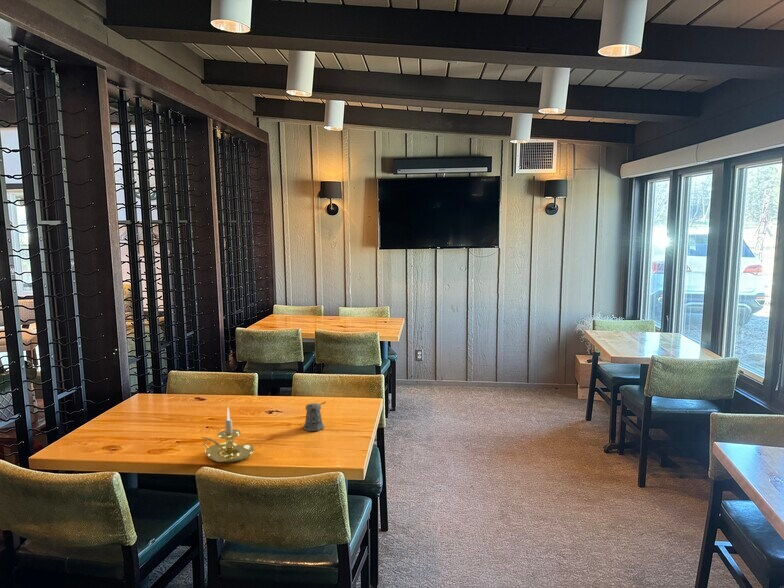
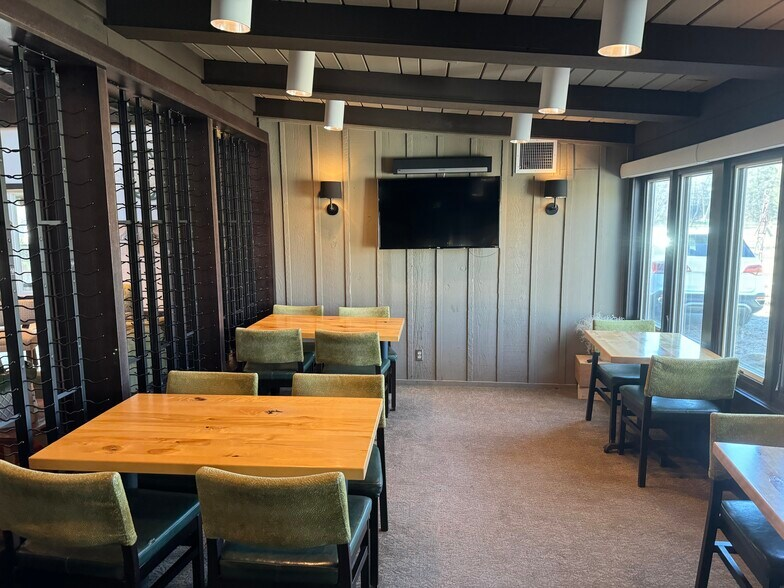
- pepper shaker [302,401,327,432]
- candle holder [200,406,255,464]
